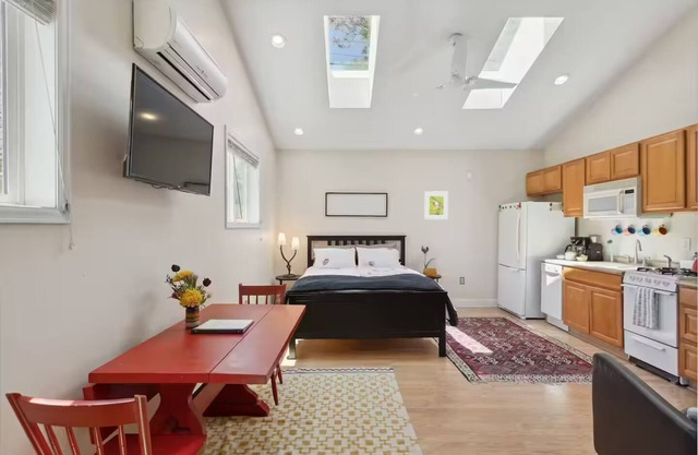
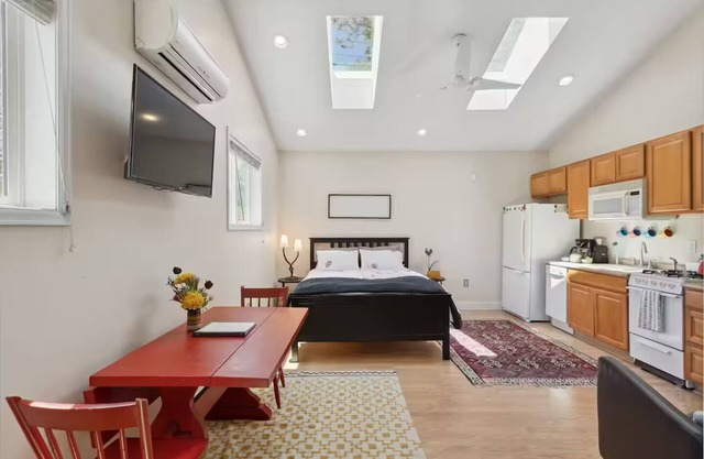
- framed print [423,190,449,220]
